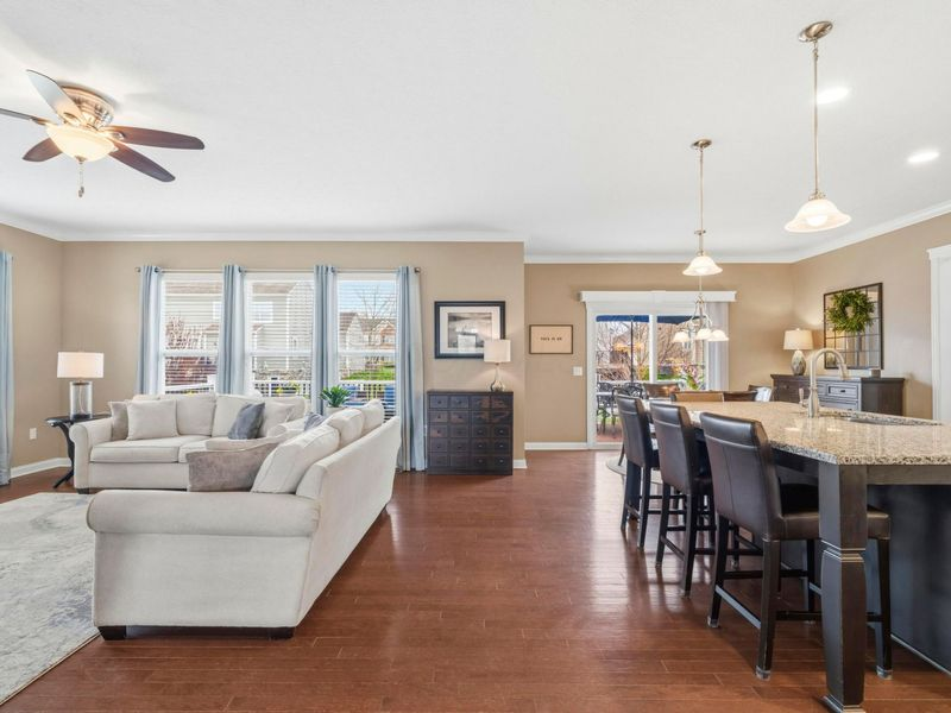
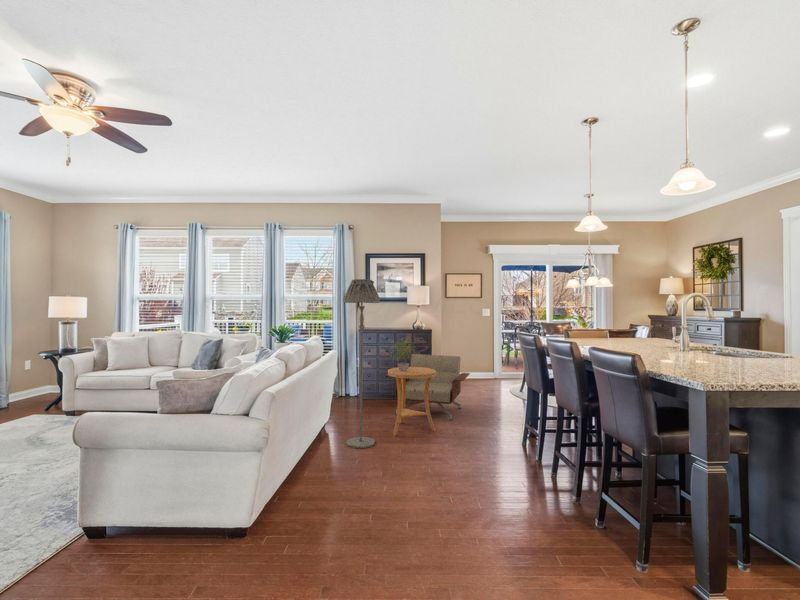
+ armchair [385,353,471,421]
+ potted plant [389,336,418,372]
+ floor lamp [342,278,381,449]
+ side table [387,366,437,437]
